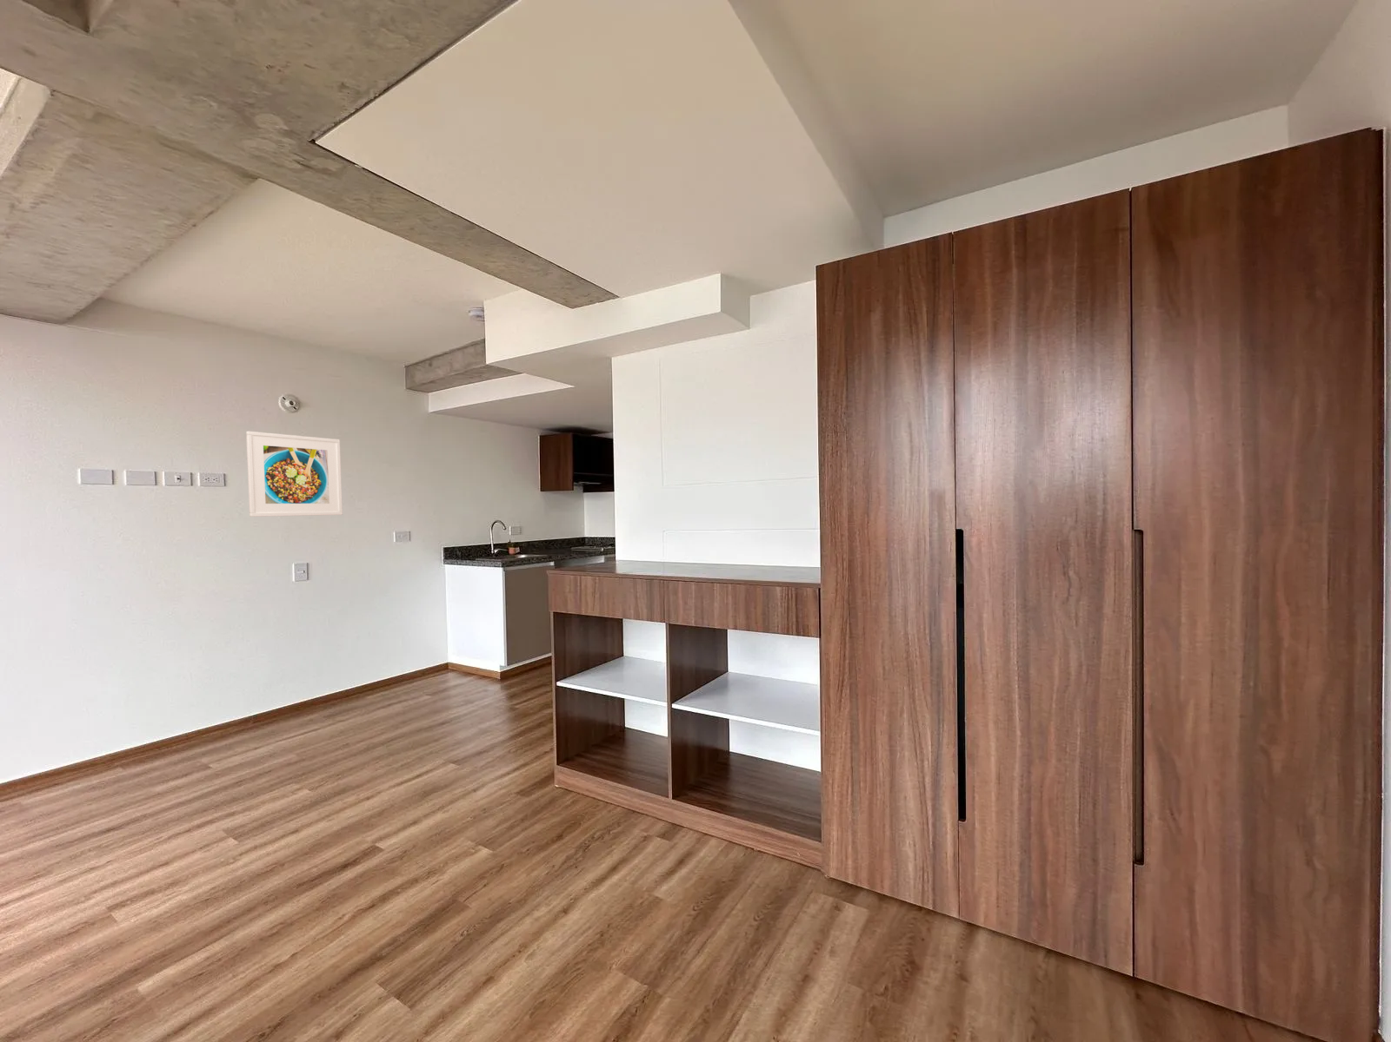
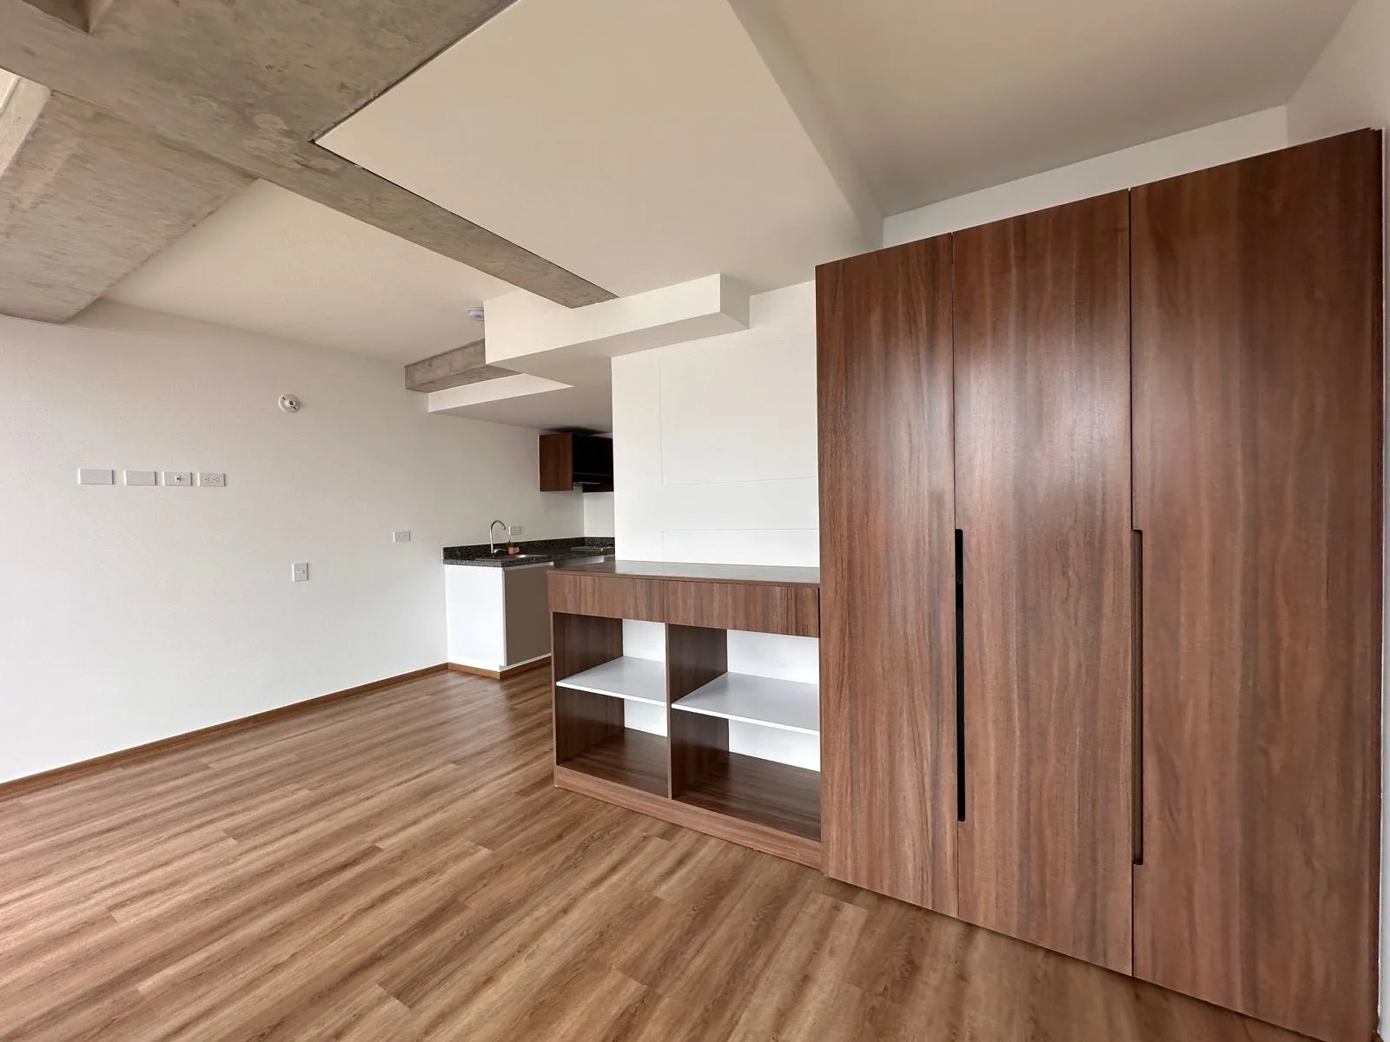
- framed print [245,430,344,518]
